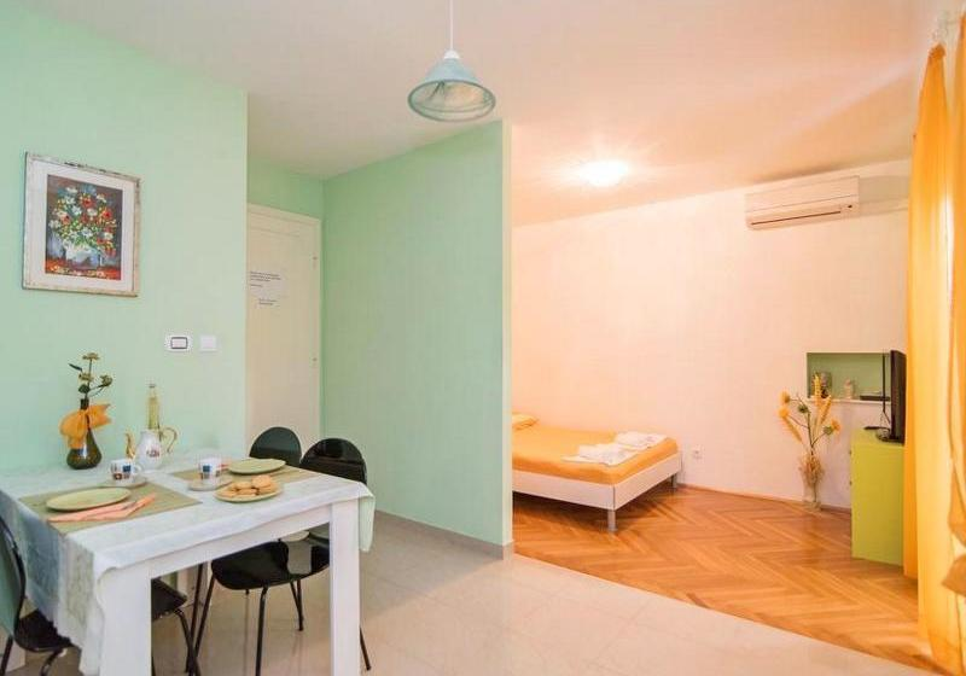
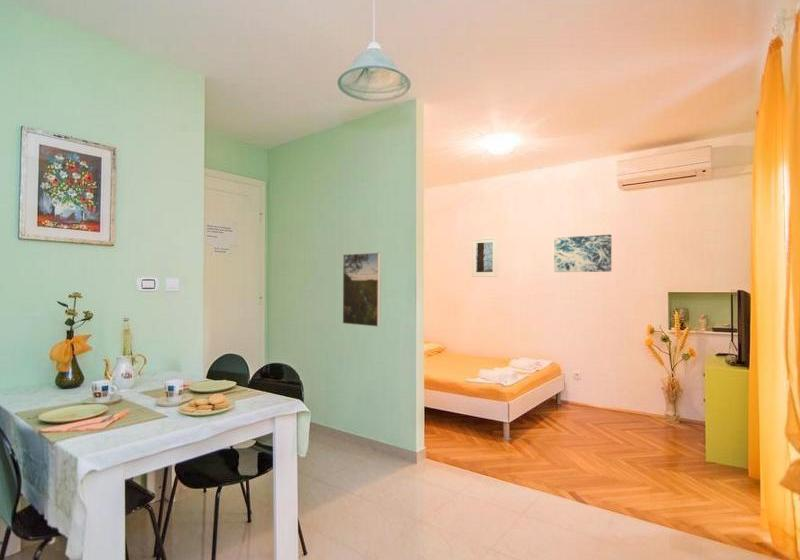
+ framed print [342,252,382,328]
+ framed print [471,236,499,278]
+ wall art [553,234,612,273]
